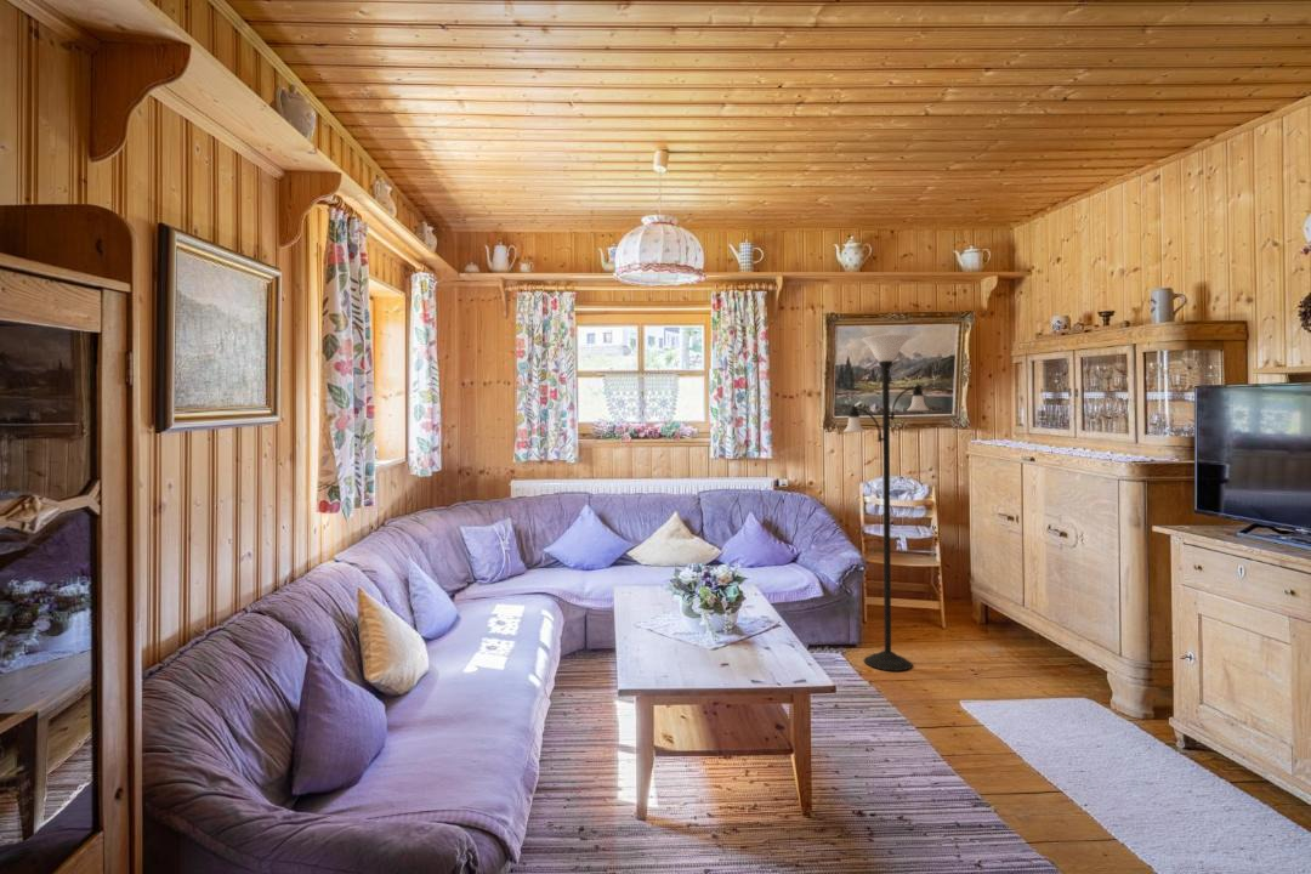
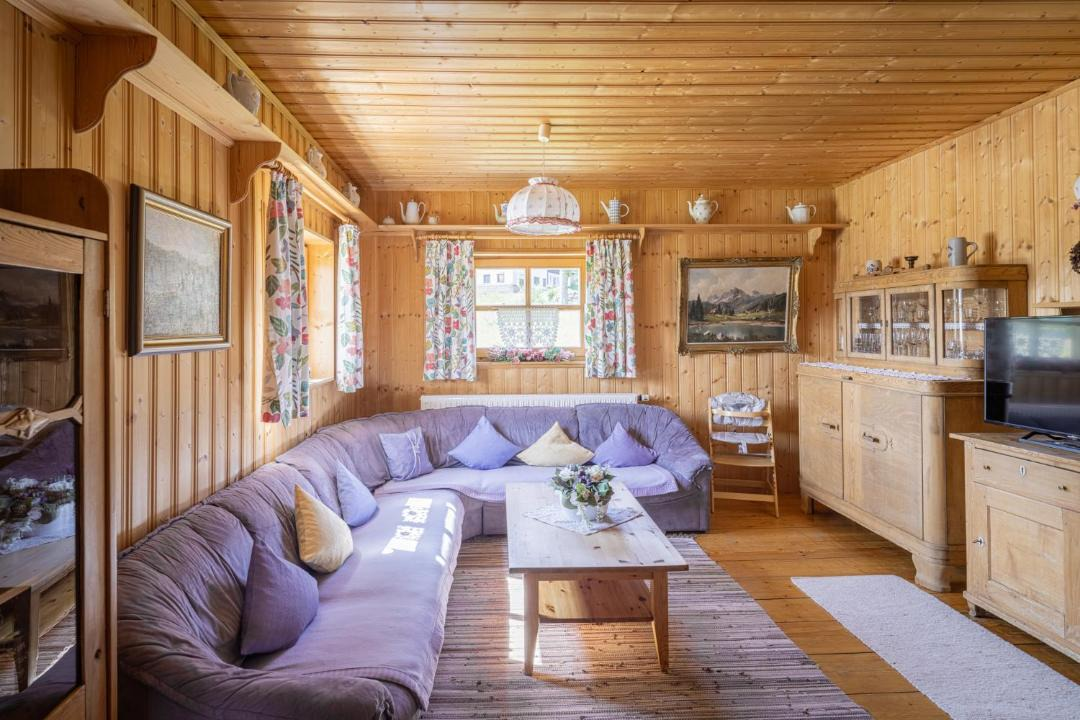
- floor lamp [842,334,930,671]
